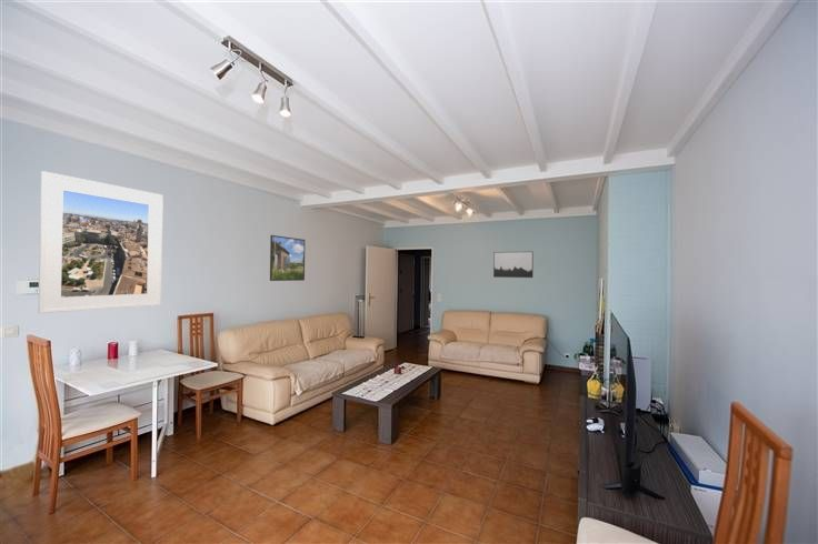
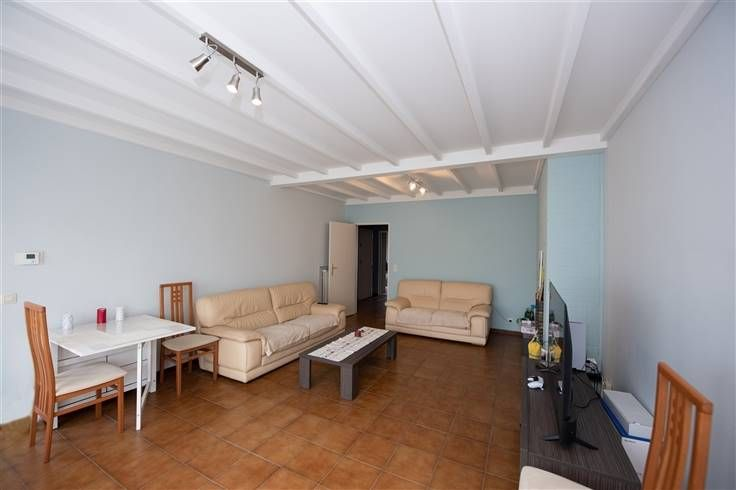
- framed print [37,170,164,314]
- wall art [492,251,535,279]
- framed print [269,234,306,282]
